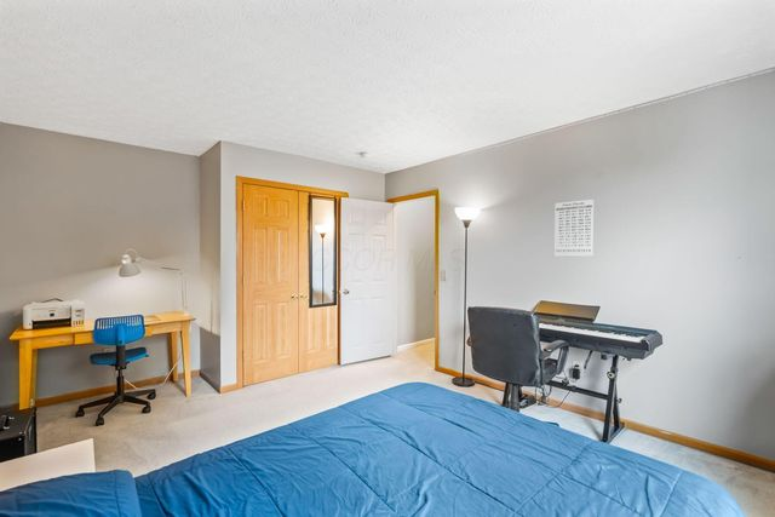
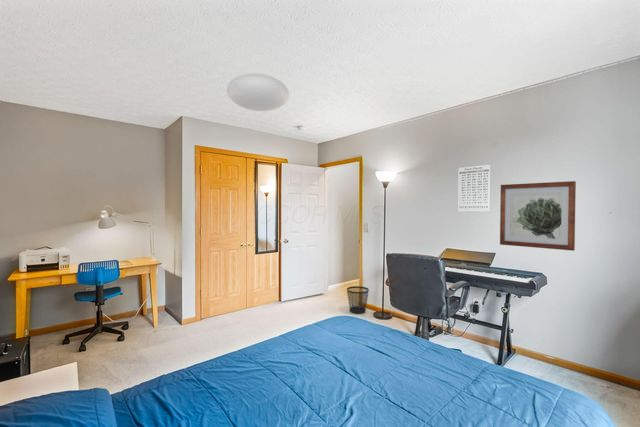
+ wastebasket [346,285,370,315]
+ wall art [499,180,577,252]
+ ceiling light [226,73,290,112]
